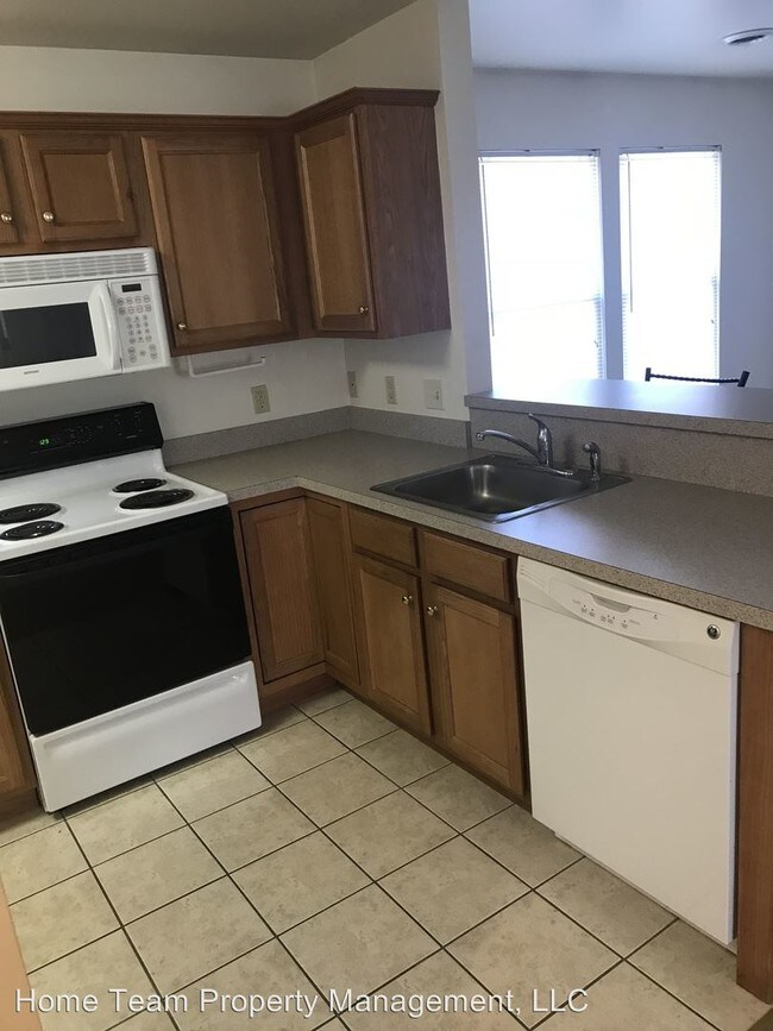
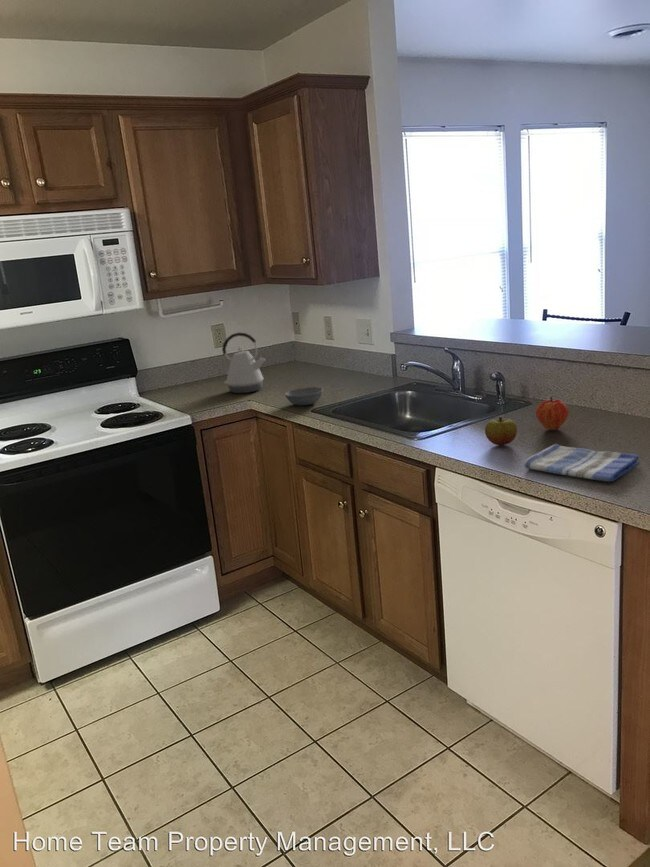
+ bowl [284,386,324,406]
+ apple [484,416,518,446]
+ kettle [221,331,267,394]
+ fruit [535,396,570,431]
+ dish towel [523,443,641,483]
